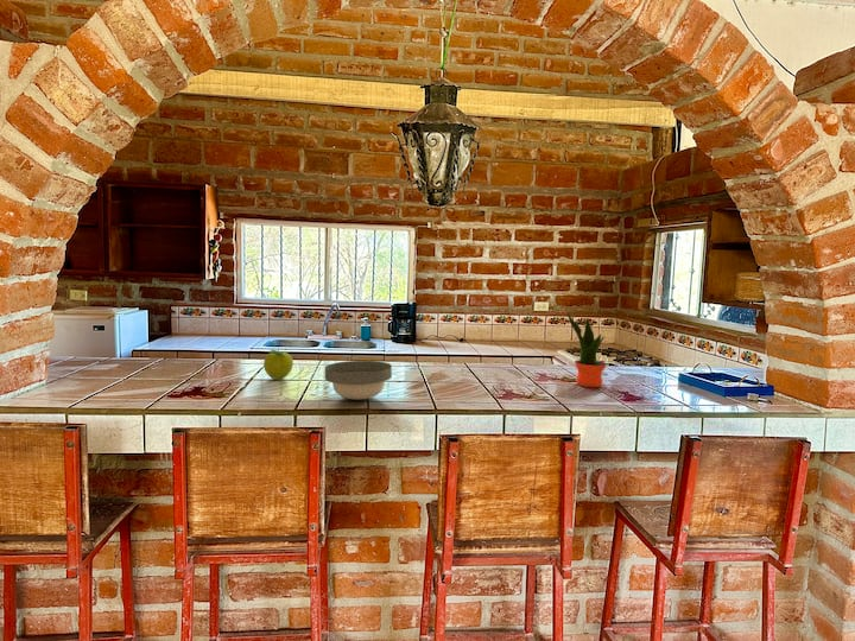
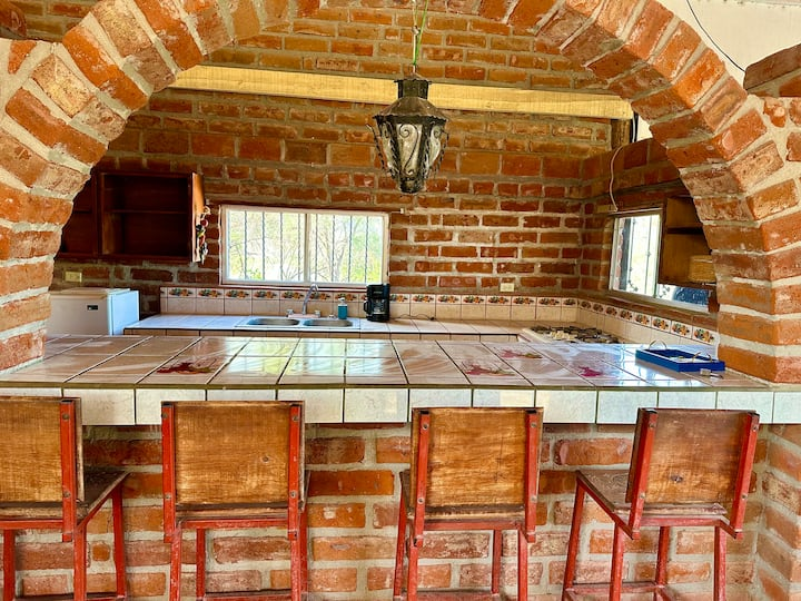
- potted plant [566,312,607,388]
- fruit [262,348,294,381]
- bowl [324,360,393,401]
